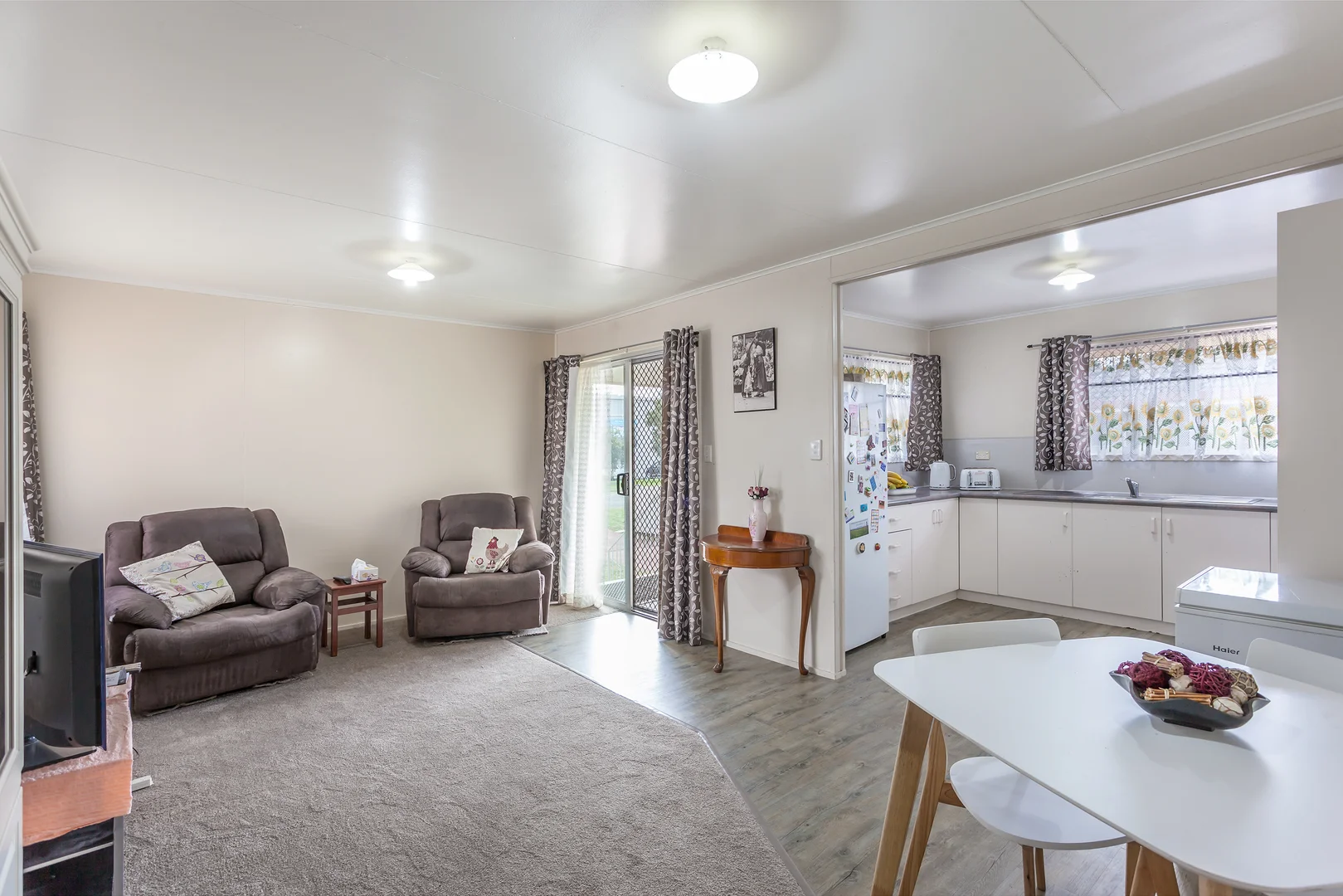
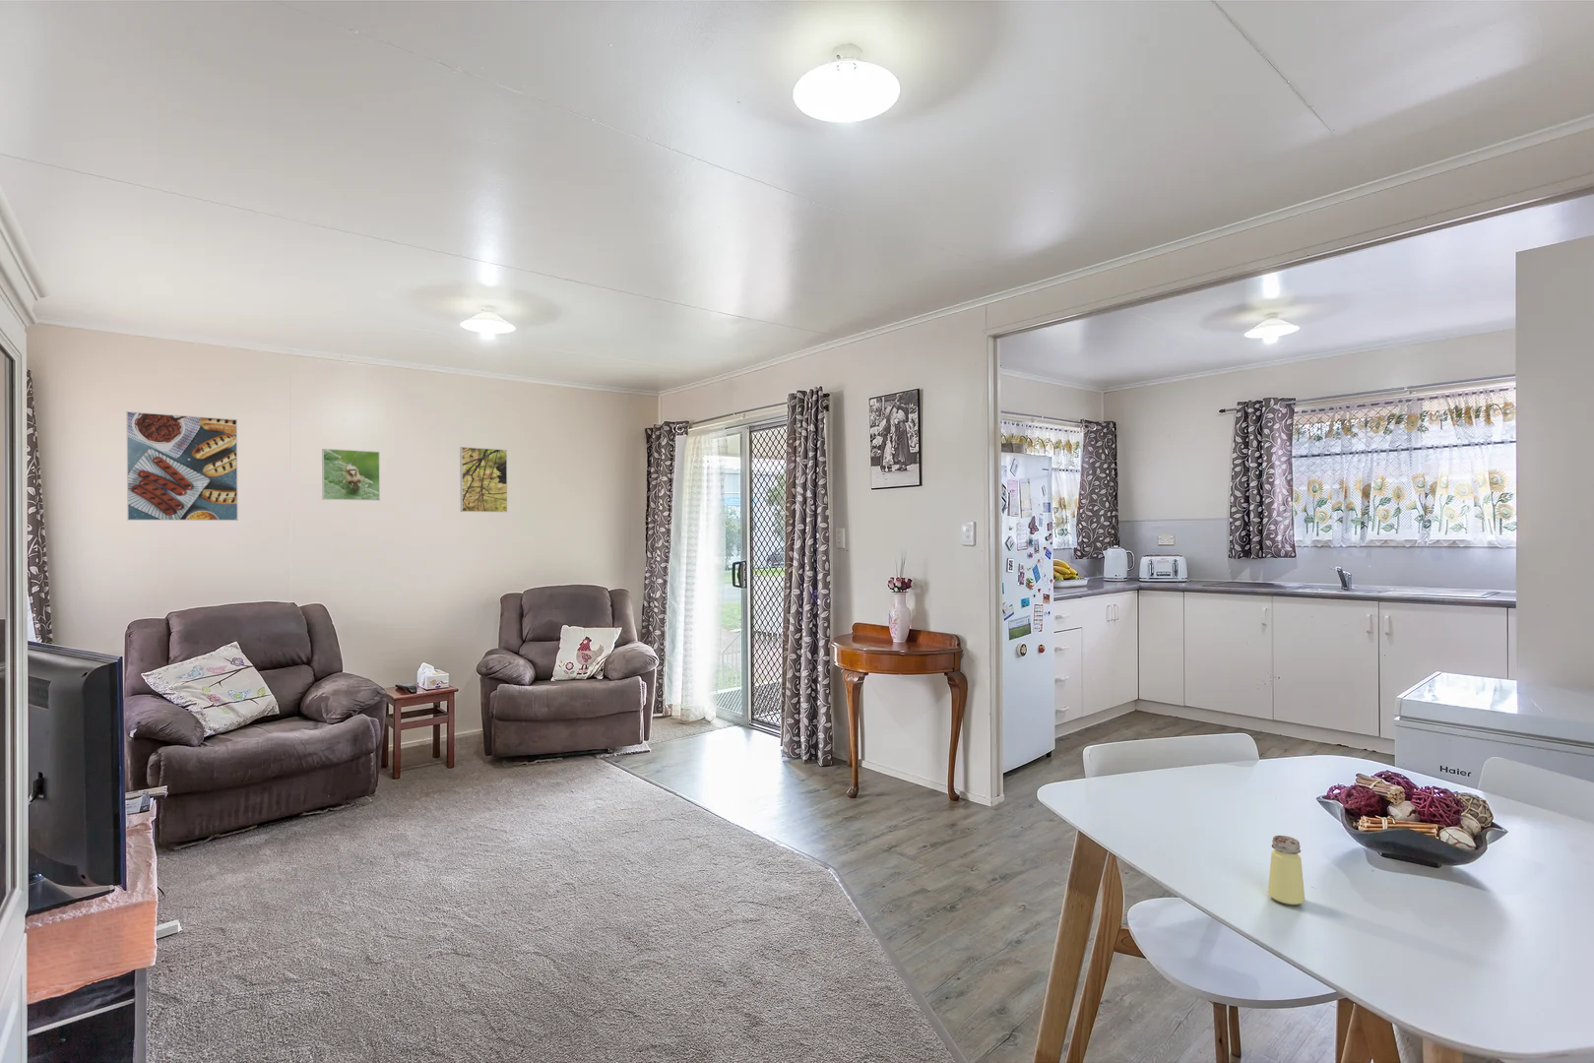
+ saltshaker [1268,835,1306,905]
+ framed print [125,410,240,522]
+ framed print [320,447,381,502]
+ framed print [459,446,508,513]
